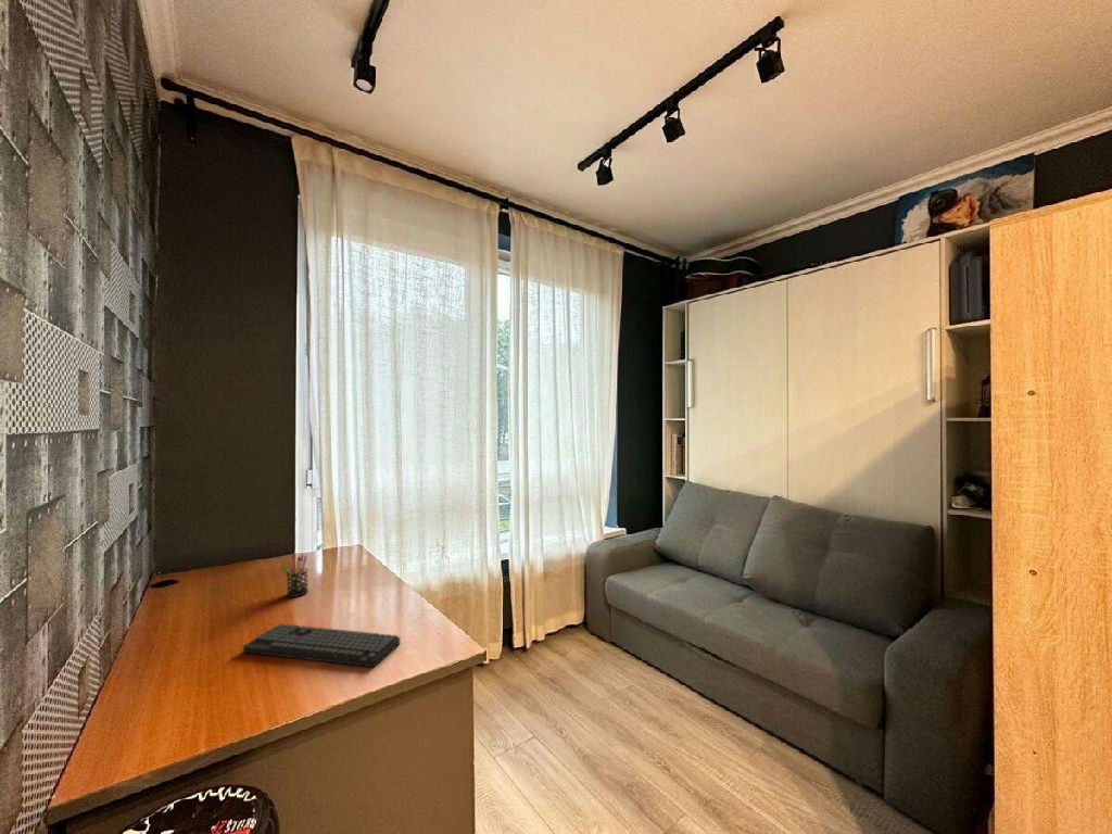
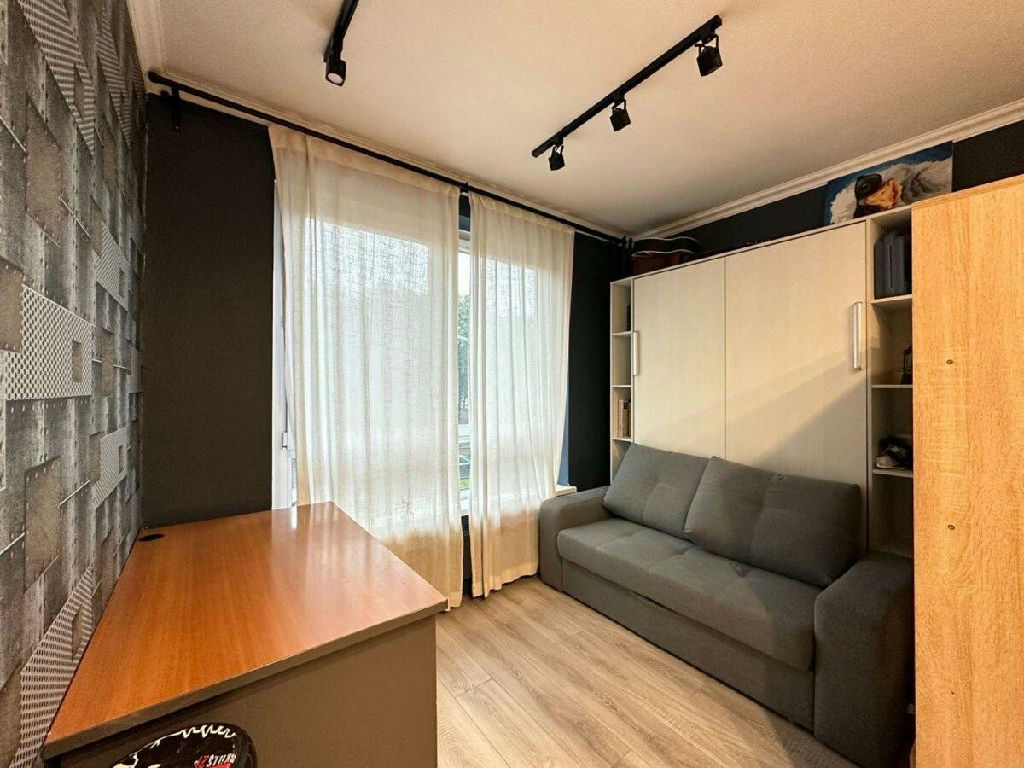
- keyboard [242,622,401,668]
- pen holder [279,552,309,598]
